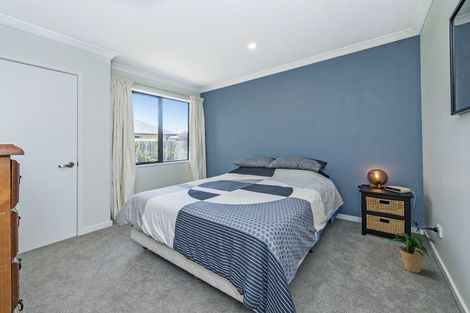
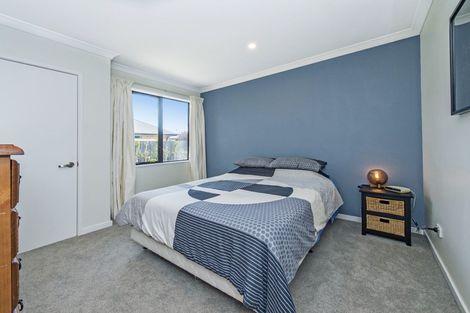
- potted plant [387,232,439,274]
